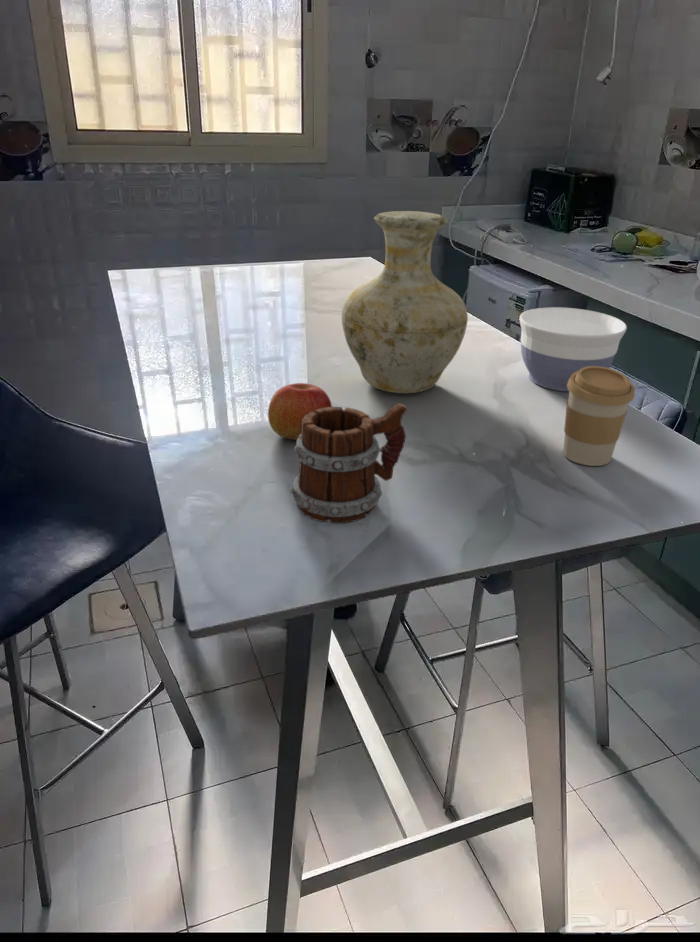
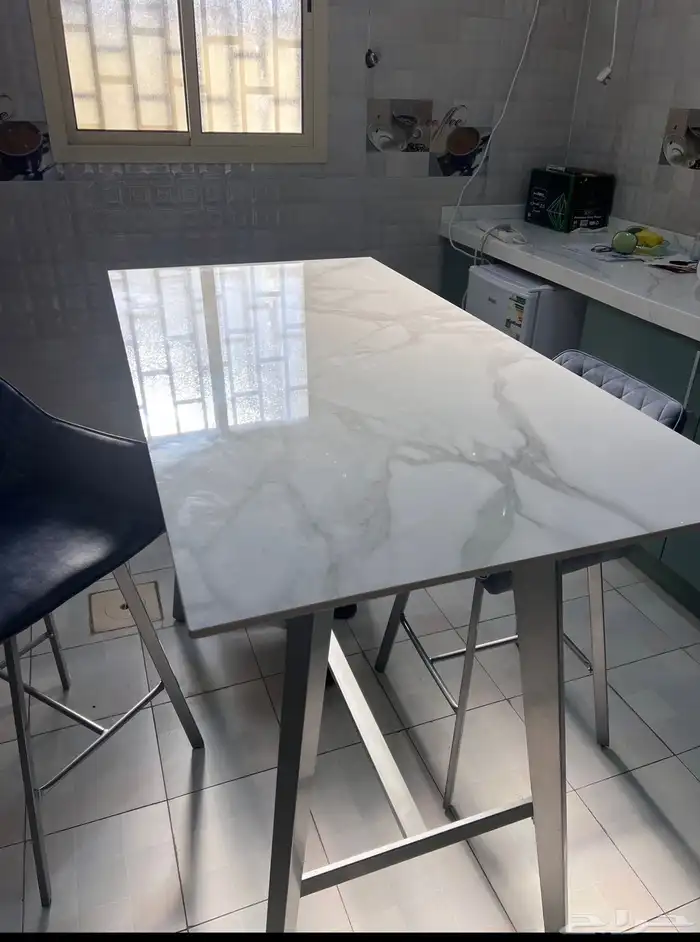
- apple [267,382,333,441]
- bowl [519,306,628,392]
- mug [289,402,409,524]
- vase [340,210,469,394]
- coffee cup [562,366,636,467]
